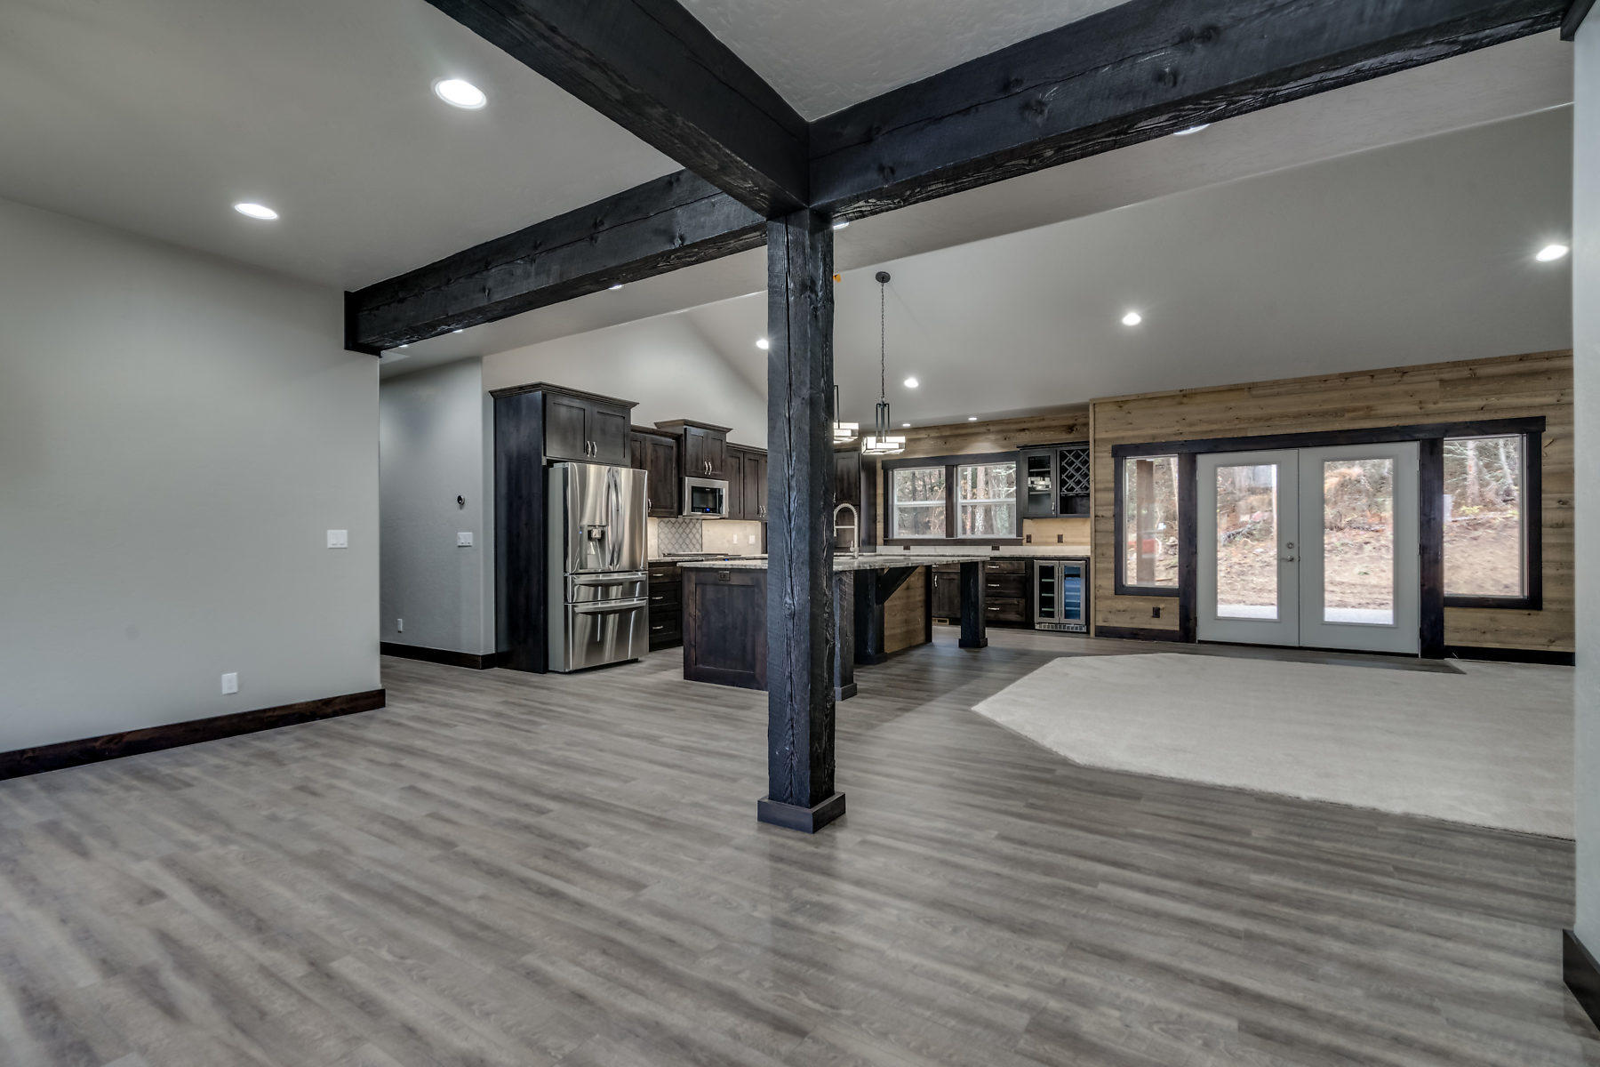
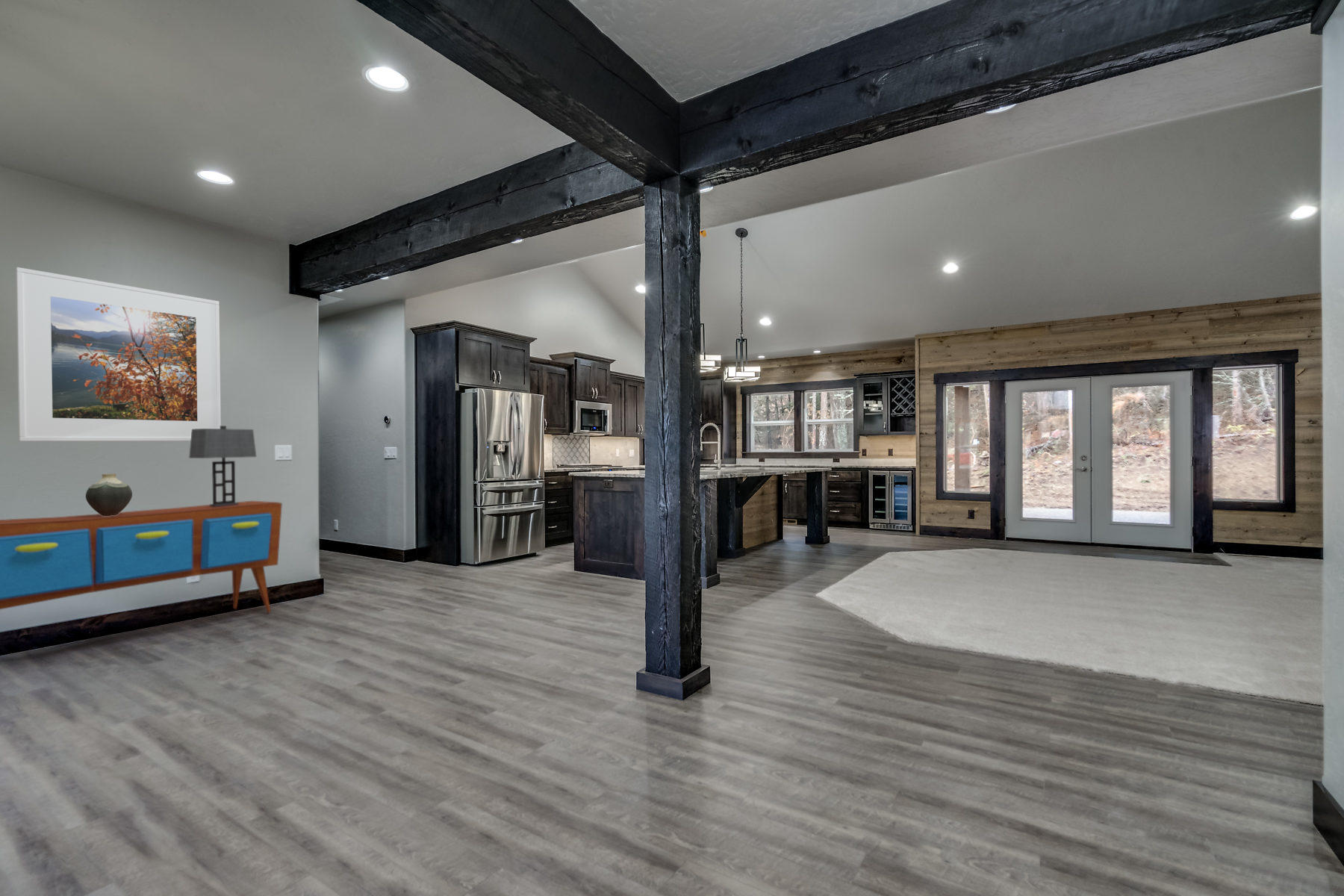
+ table lamp [188,425,257,507]
+ vase [85,473,133,516]
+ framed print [15,267,222,442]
+ sideboard [0,500,283,614]
